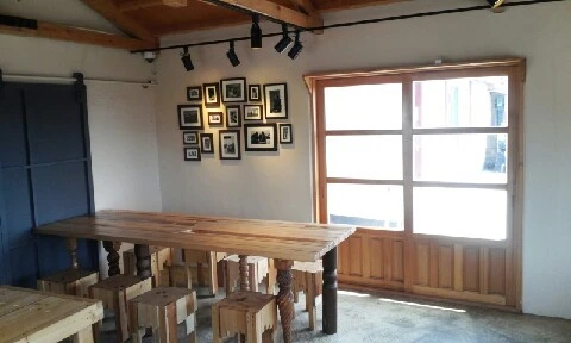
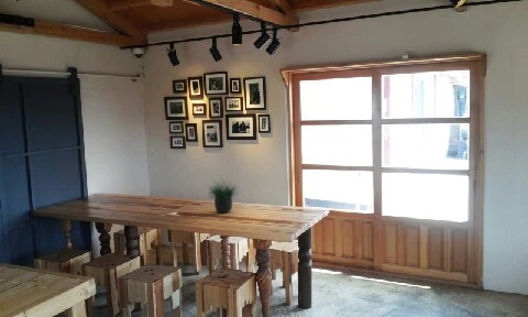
+ potted plant [206,172,239,214]
